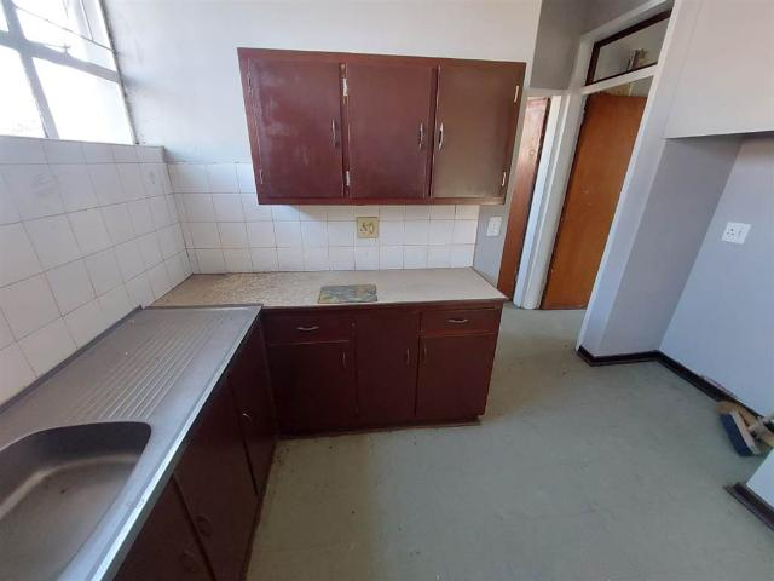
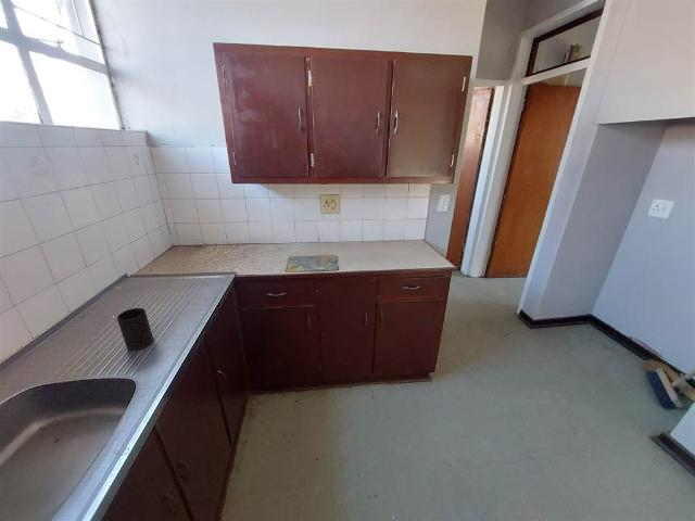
+ cup [116,307,154,352]
